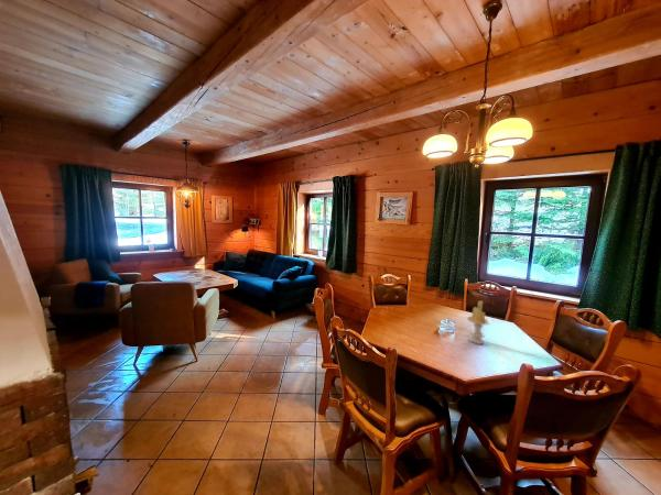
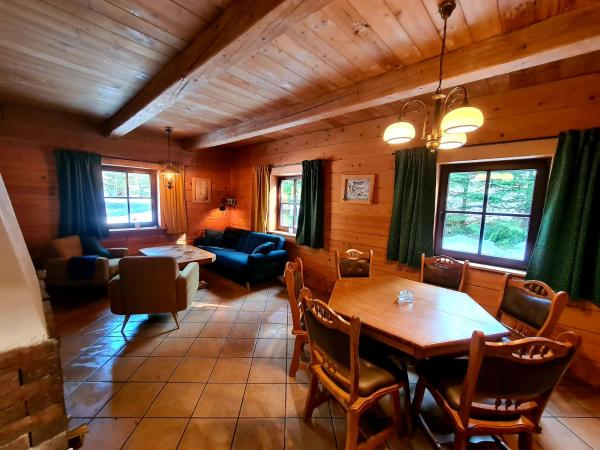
- candle [466,300,491,345]
